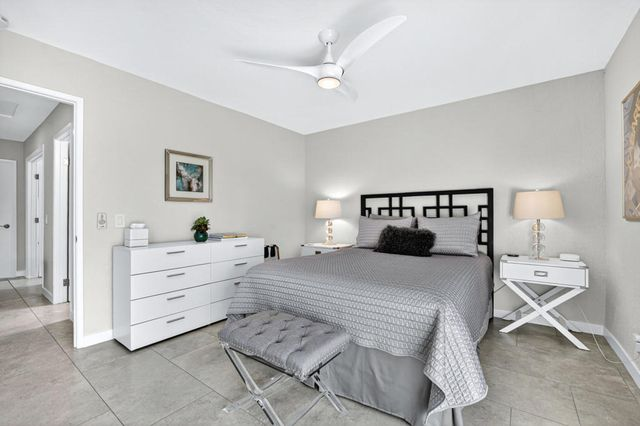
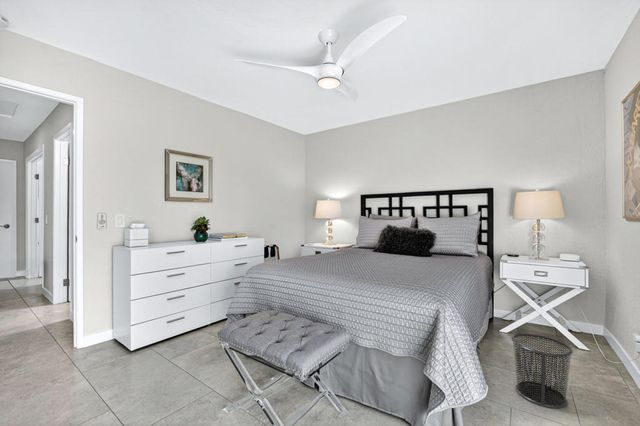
+ waste bin [511,332,574,409]
